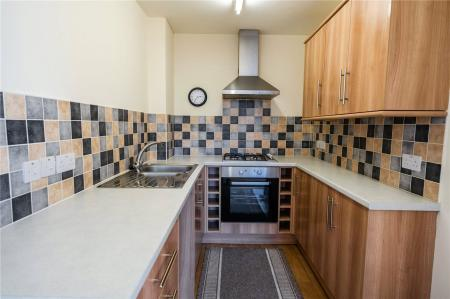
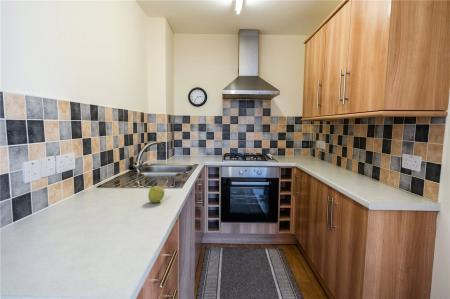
+ apple [147,185,166,204]
